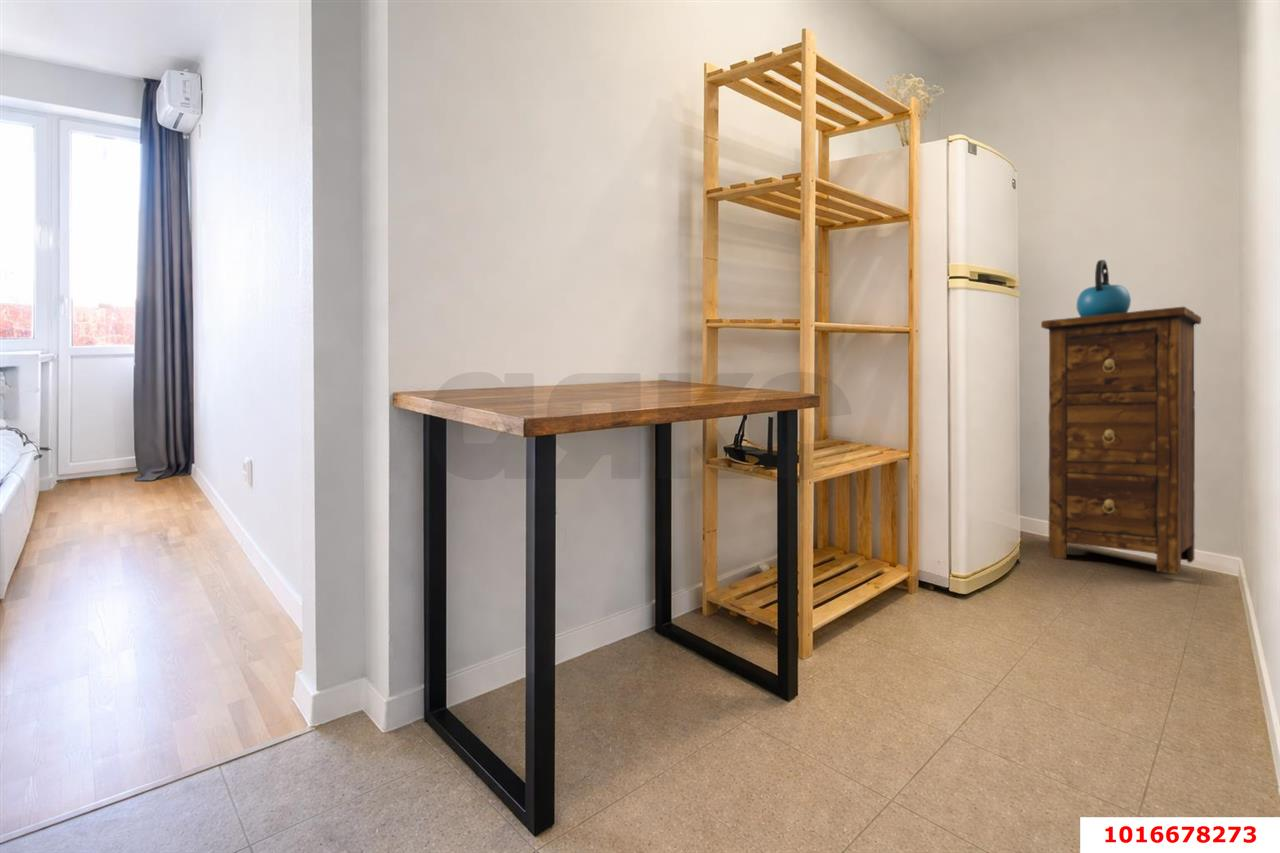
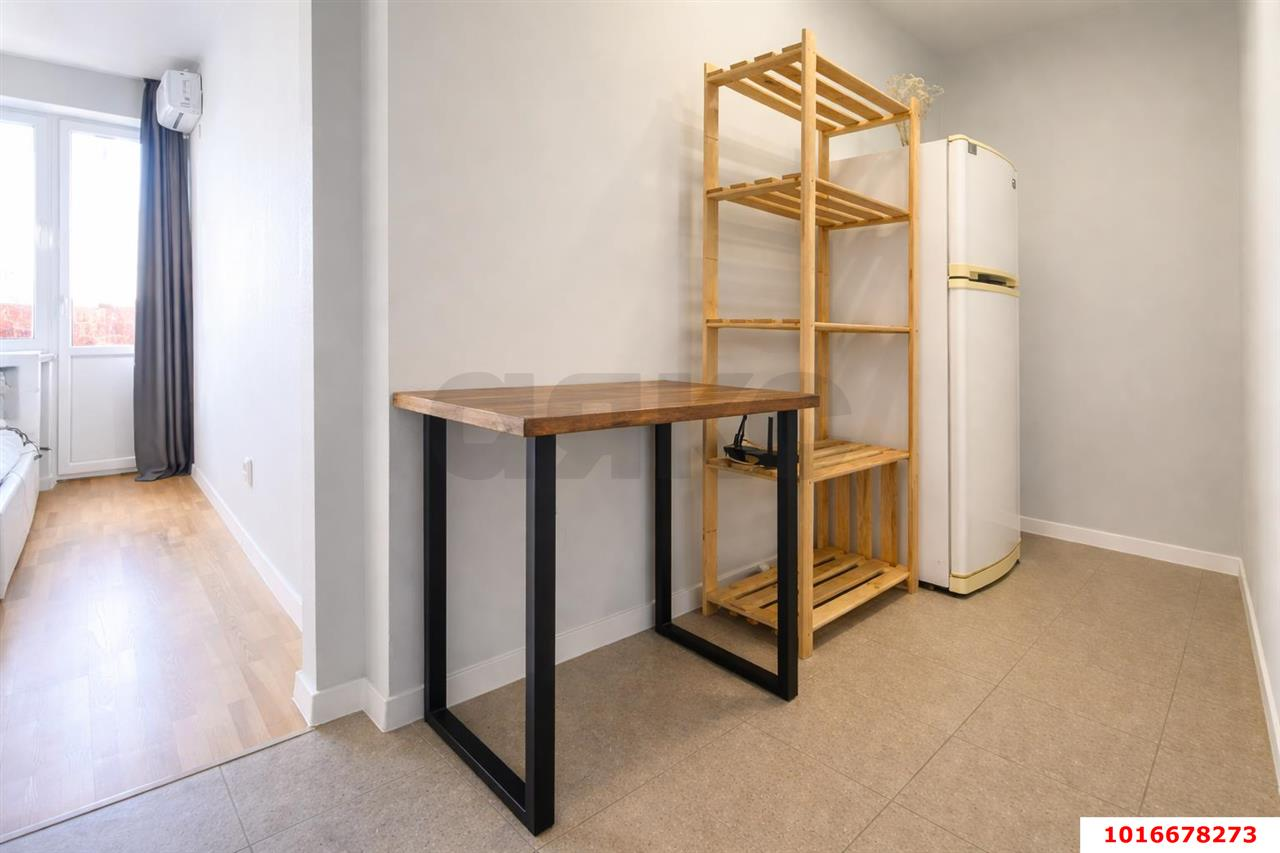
- kettle [1076,259,1132,317]
- cabinet [1040,306,1202,575]
